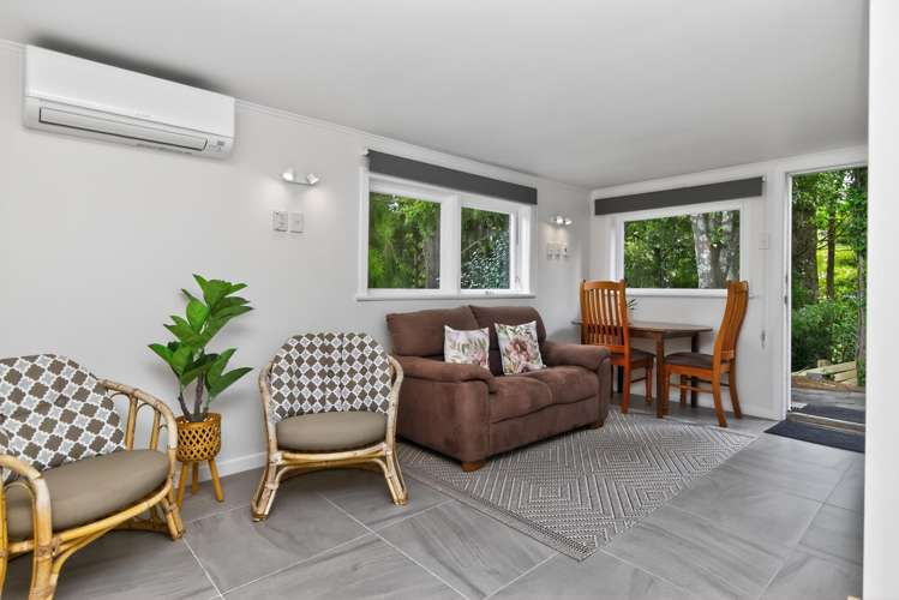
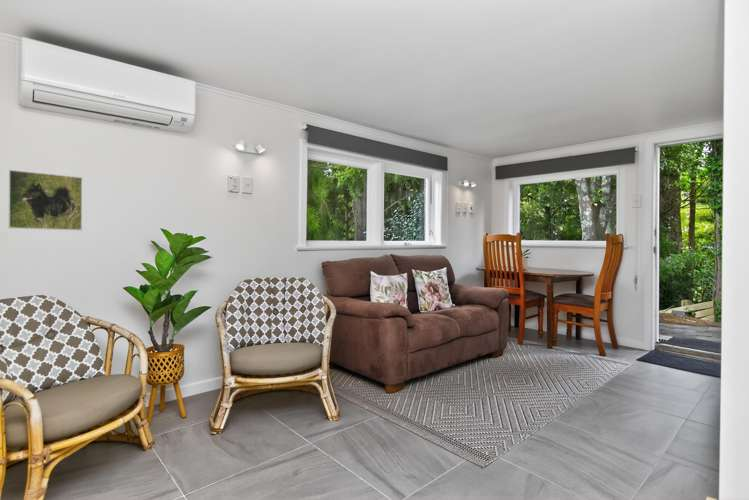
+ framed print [8,169,83,231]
